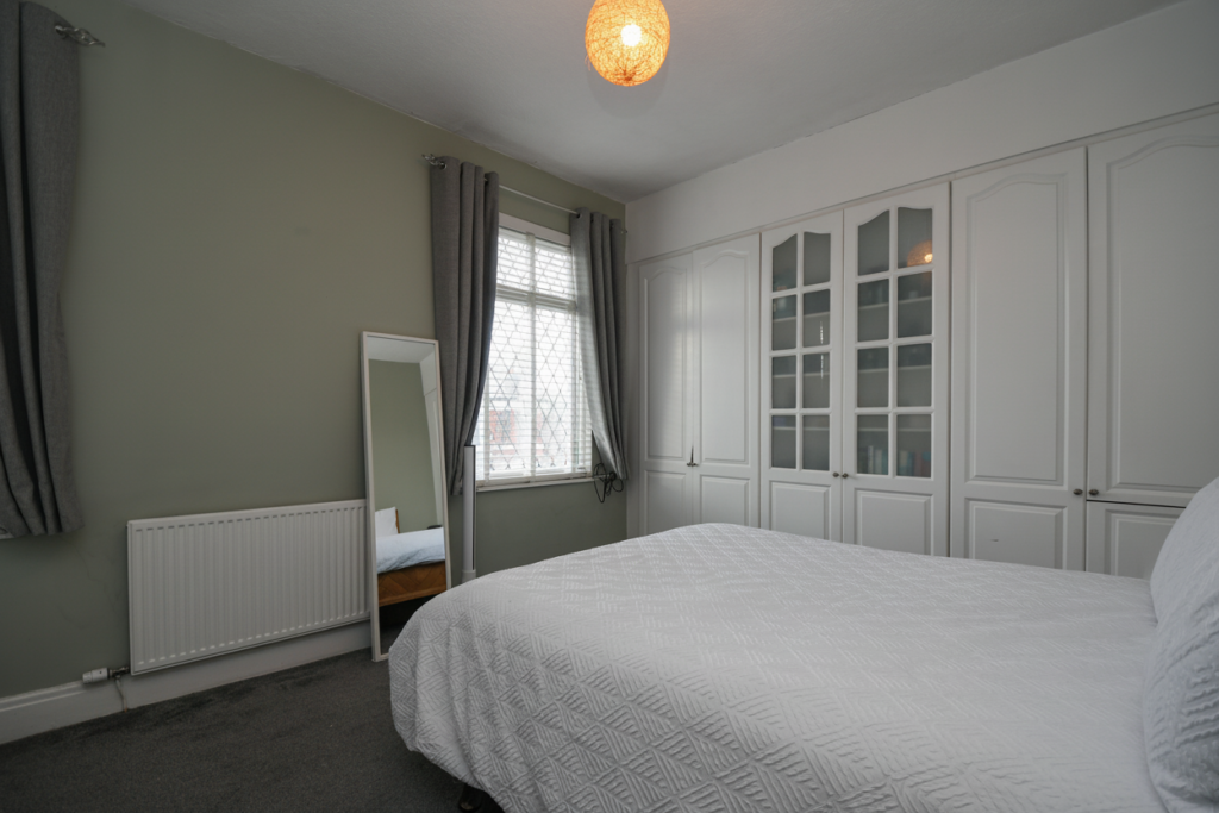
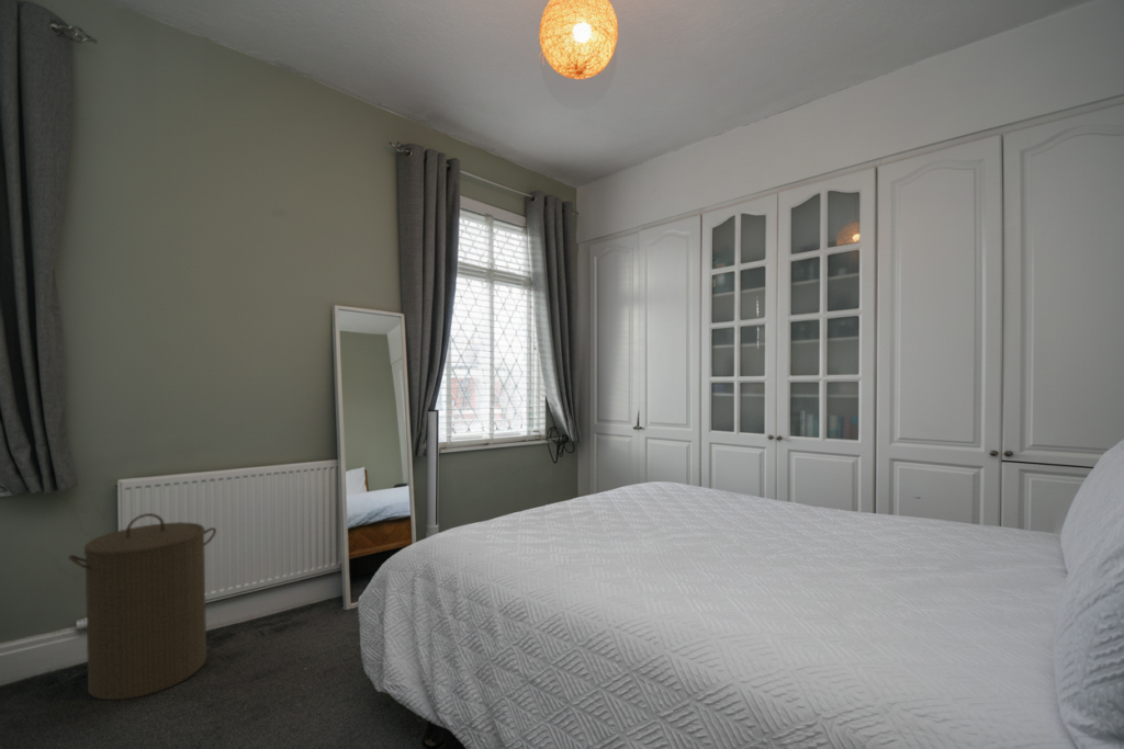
+ laundry hamper [67,512,217,701]
